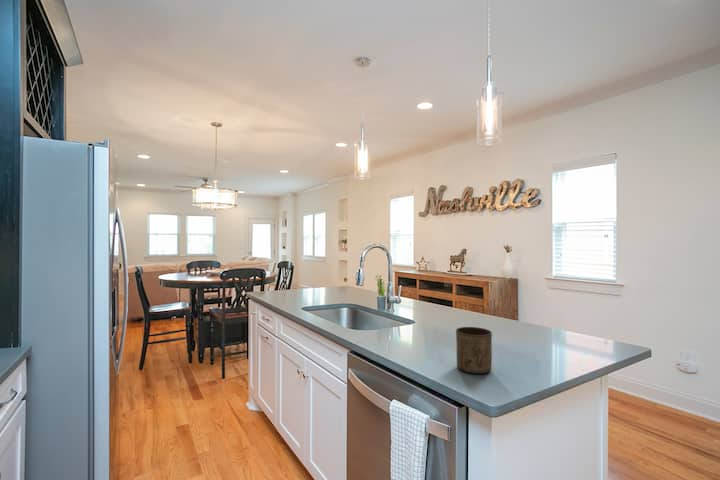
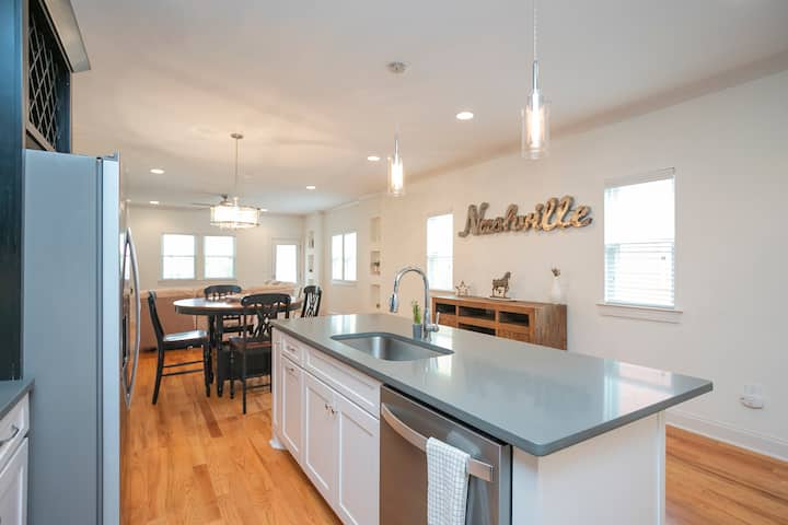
- cup [455,326,493,375]
